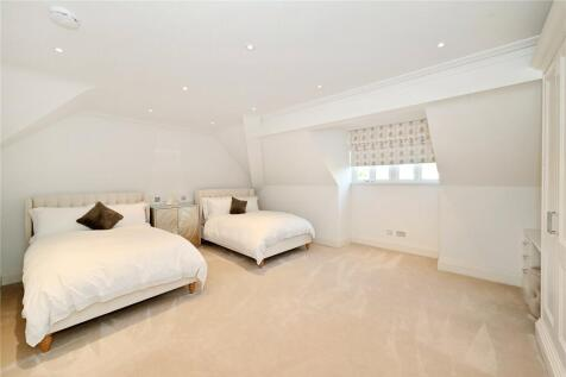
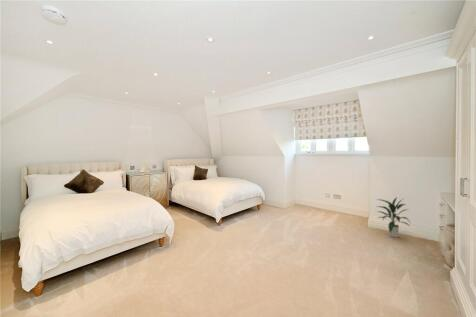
+ indoor plant [375,196,411,239]
